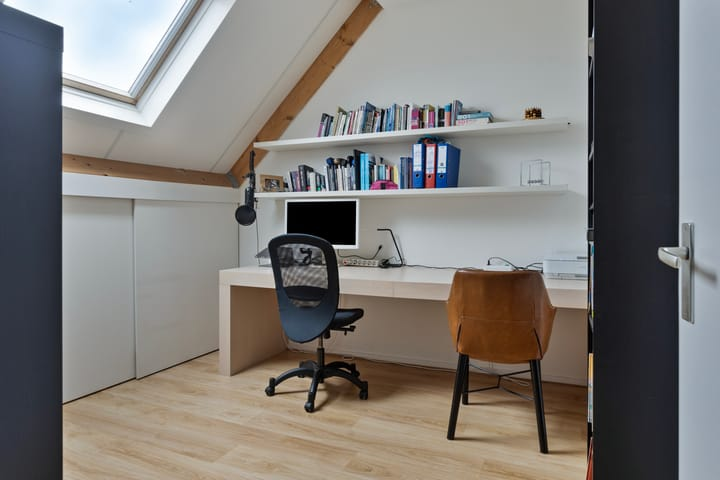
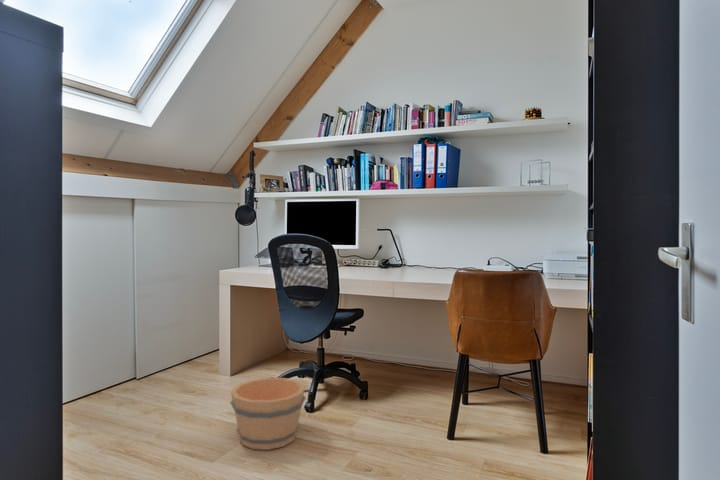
+ bucket [229,377,307,451]
